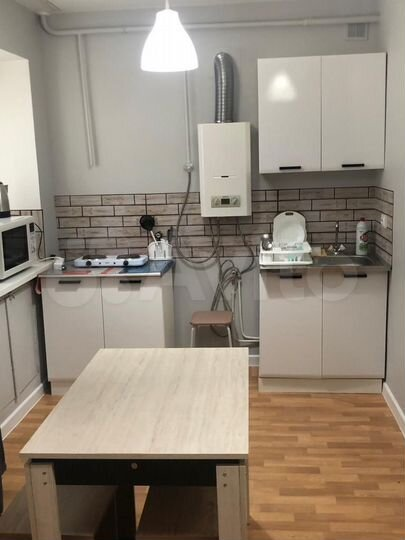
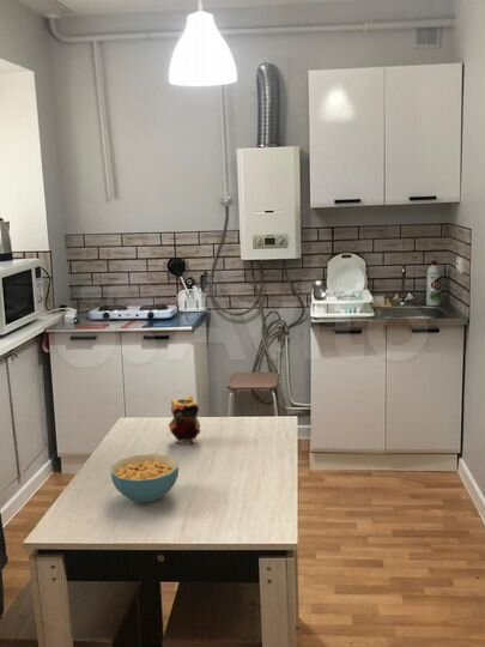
+ teapot [168,394,202,446]
+ cereal bowl [109,453,180,504]
